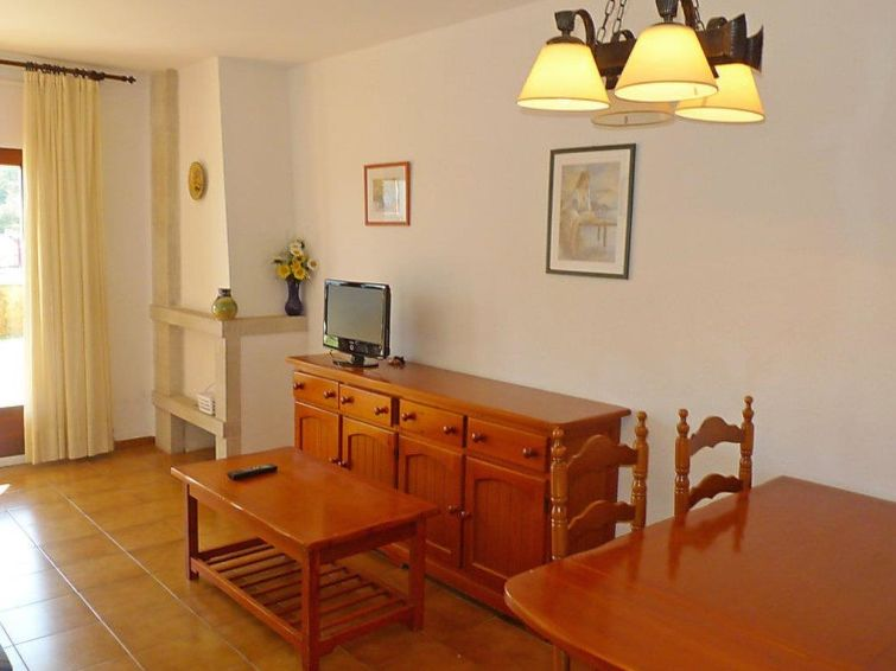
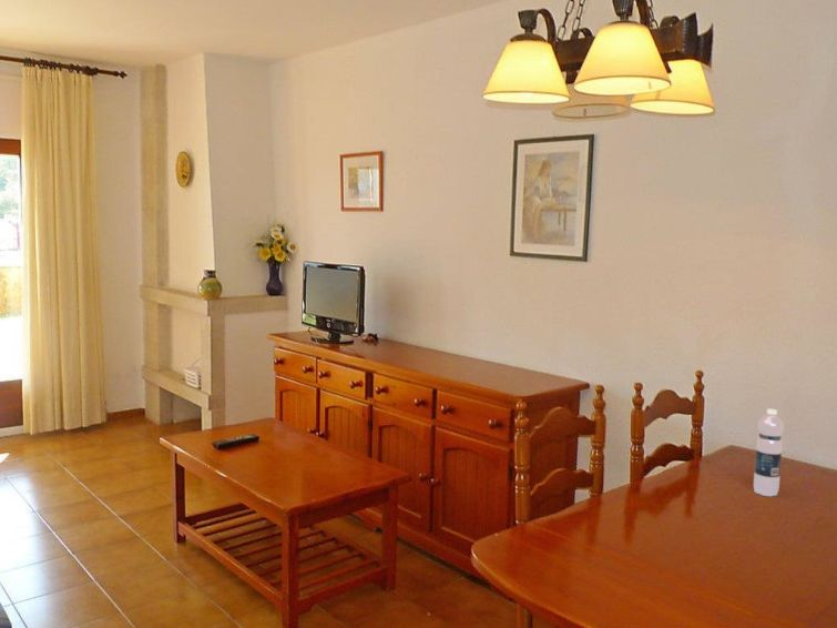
+ water bottle [753,408,785,497]
